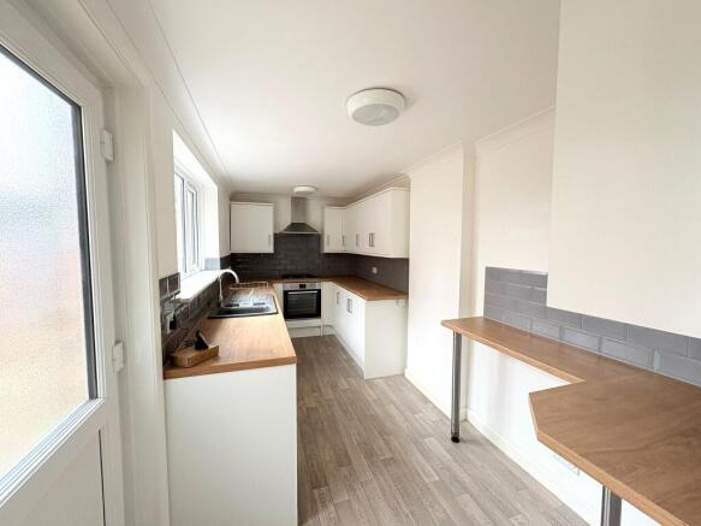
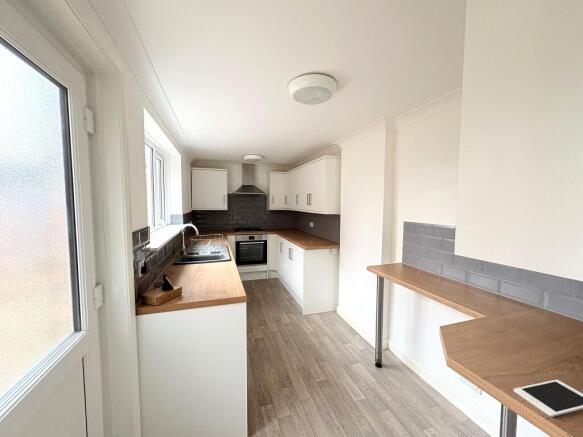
+ cell phone [513,379,583,418]
